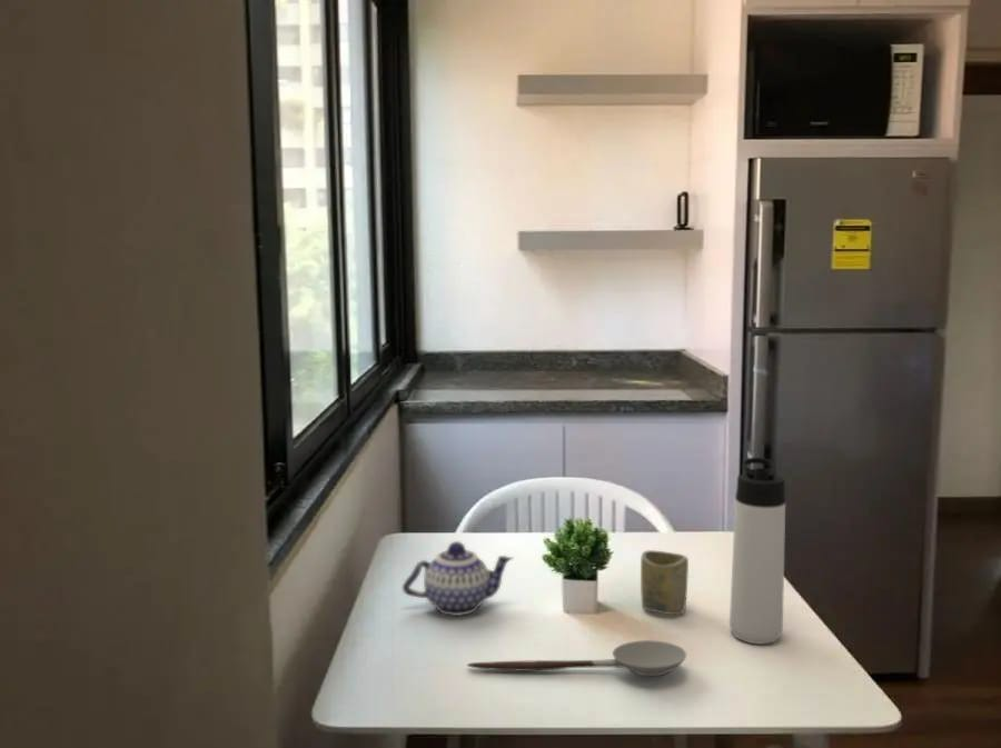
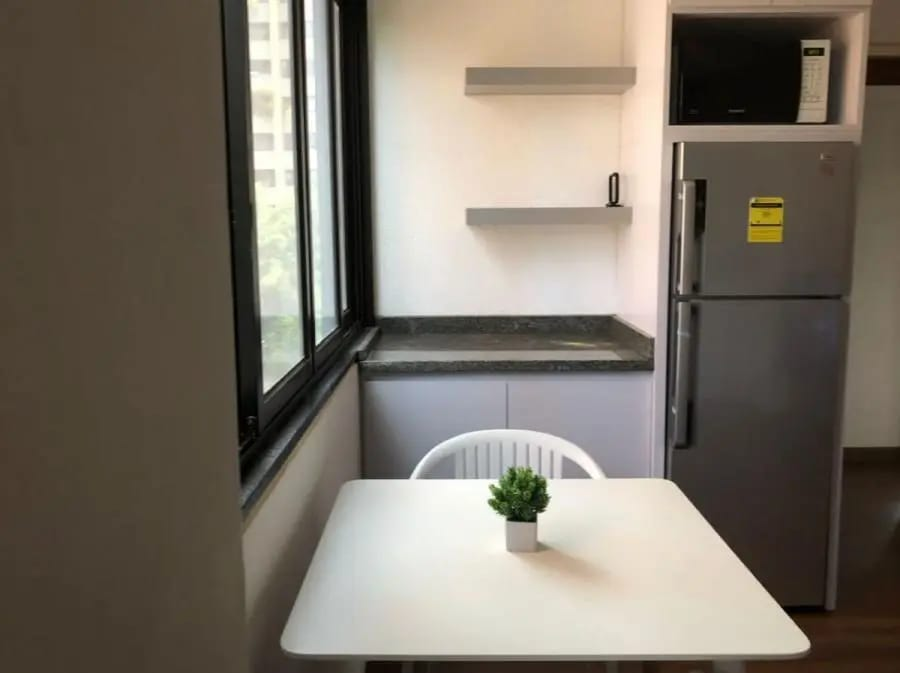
- thermos bottle [729,457,786,645]
- teapot [402,540,514,617]
- spoon [466,639,687,677]
- cup [640,549,690,616]
